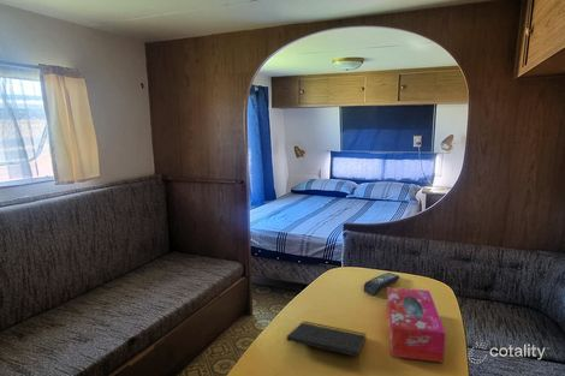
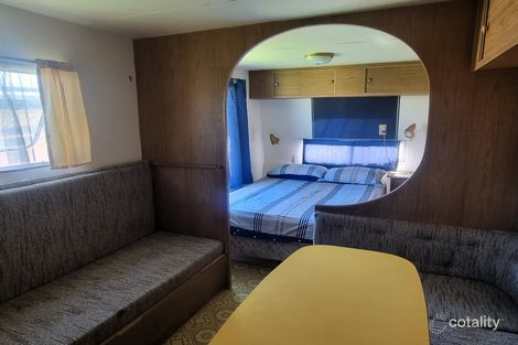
- tissue box [386,286,447,364]
- notepad [285,320,368,366]
- remote control [363,271,400,296]
